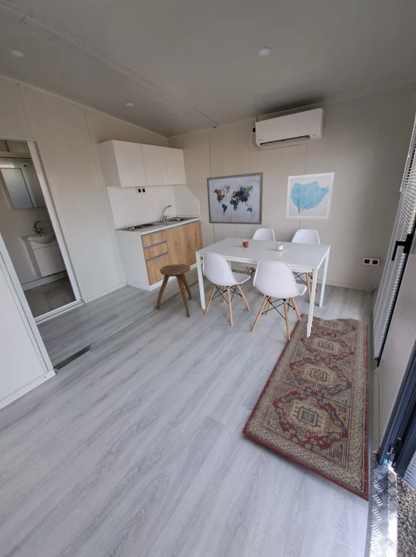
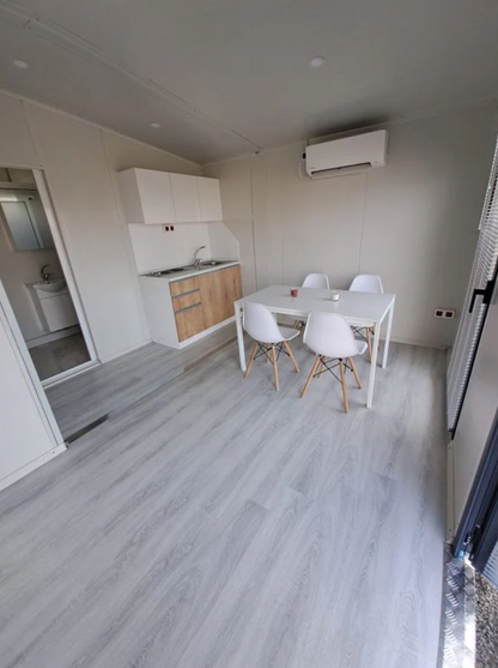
- stool [156,263,193,318]
- rug [241,312,370,502]
- wall art [285,171,336,220]
- wall art [206,171,264,226]
